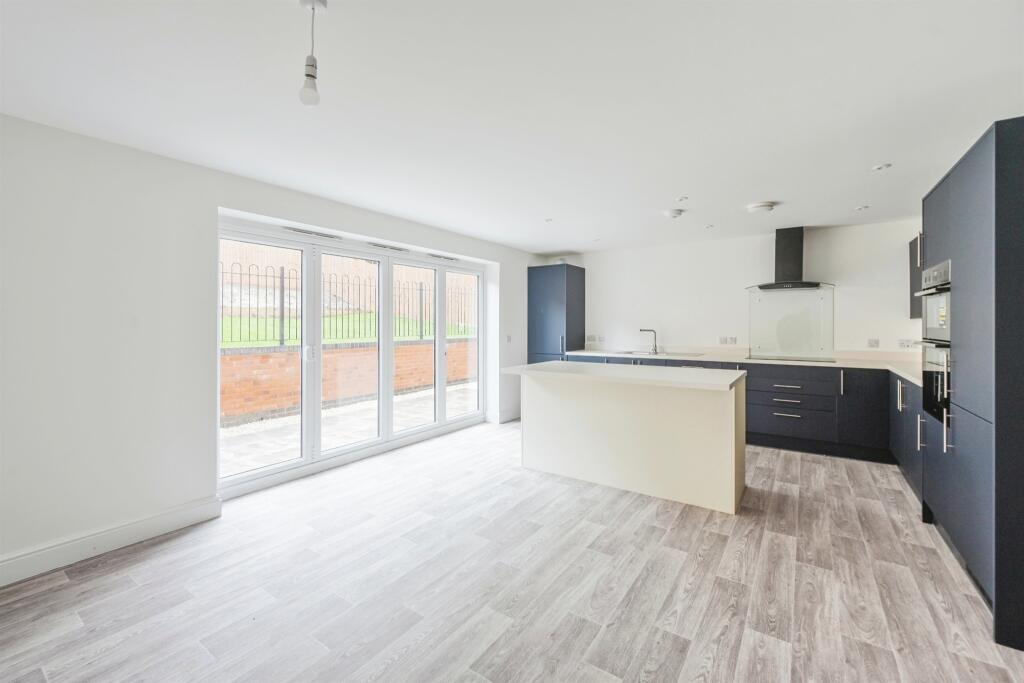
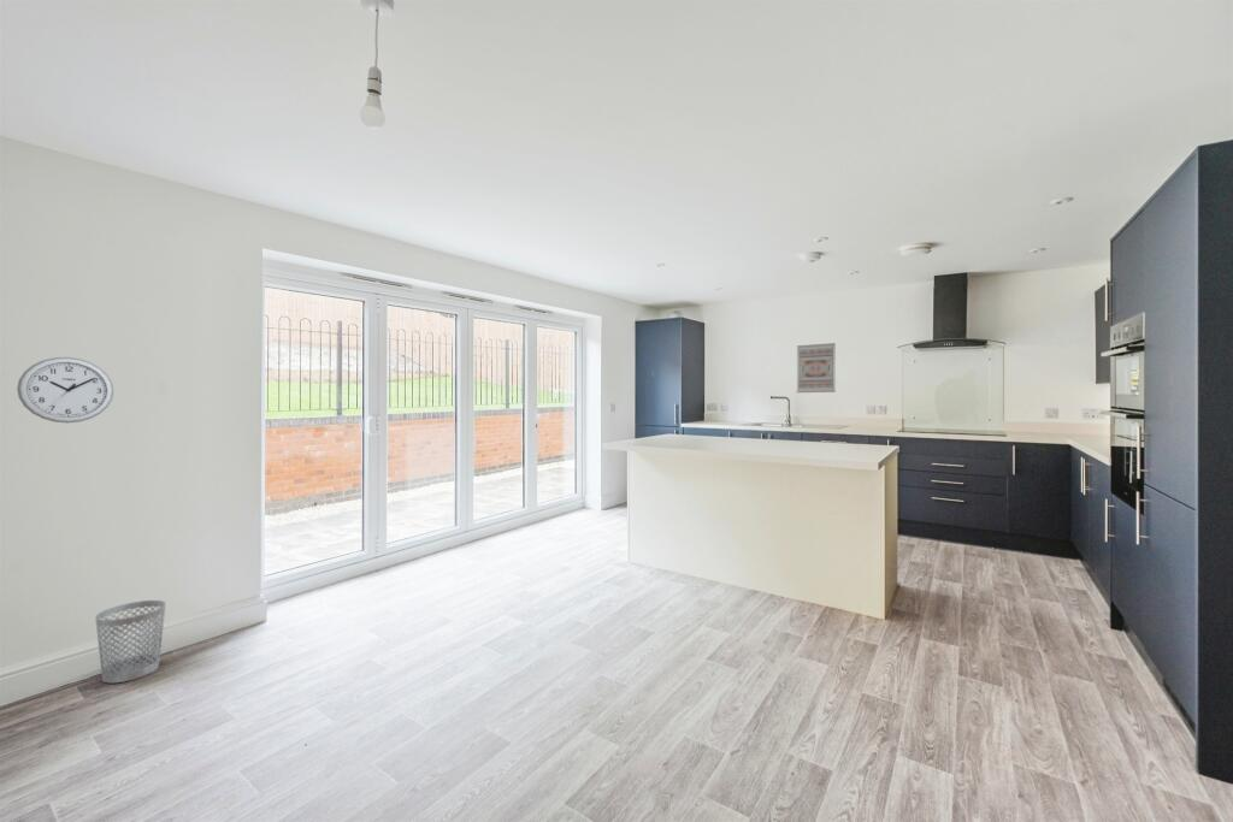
+ wastebasket [94,599,167,685]
+ wall art [796,342,837,394]
+ wall clock [16,356,114,424]
